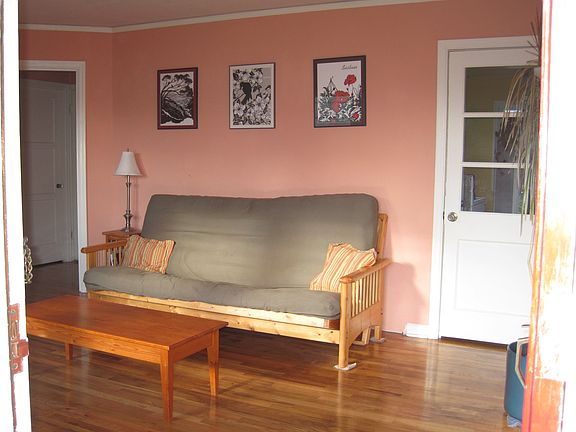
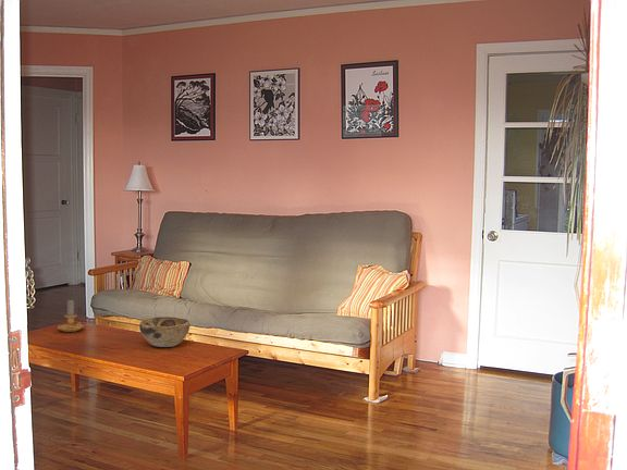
+ candle [57,299,85,333]
+ decorative bowl [138,316,190,348]
